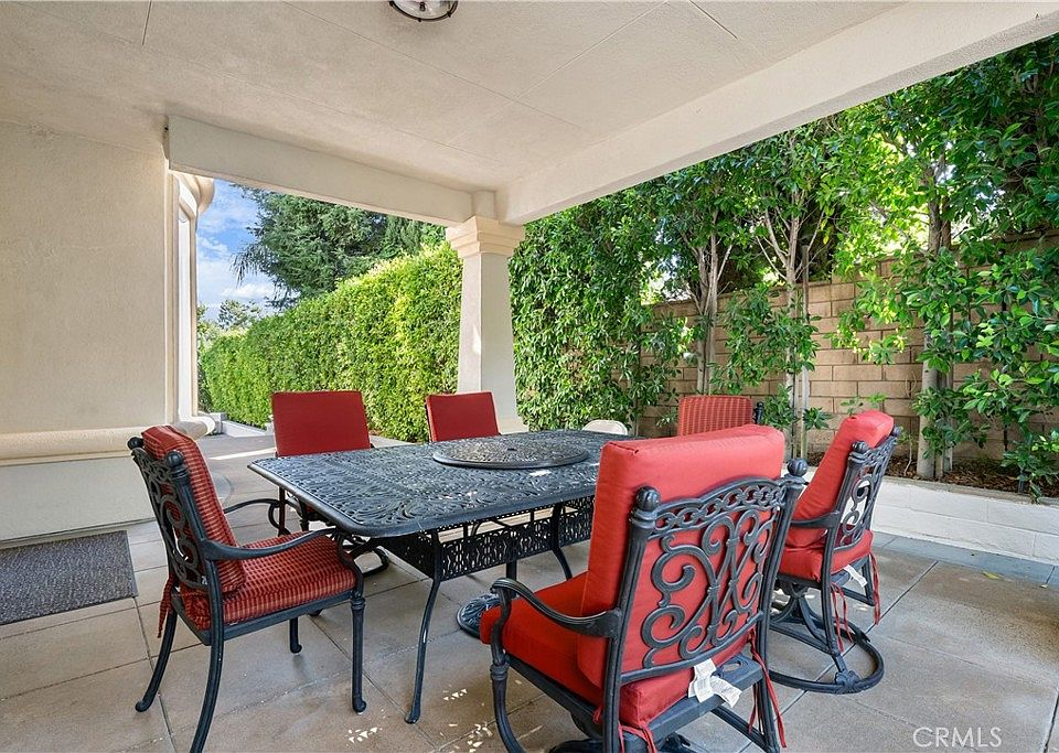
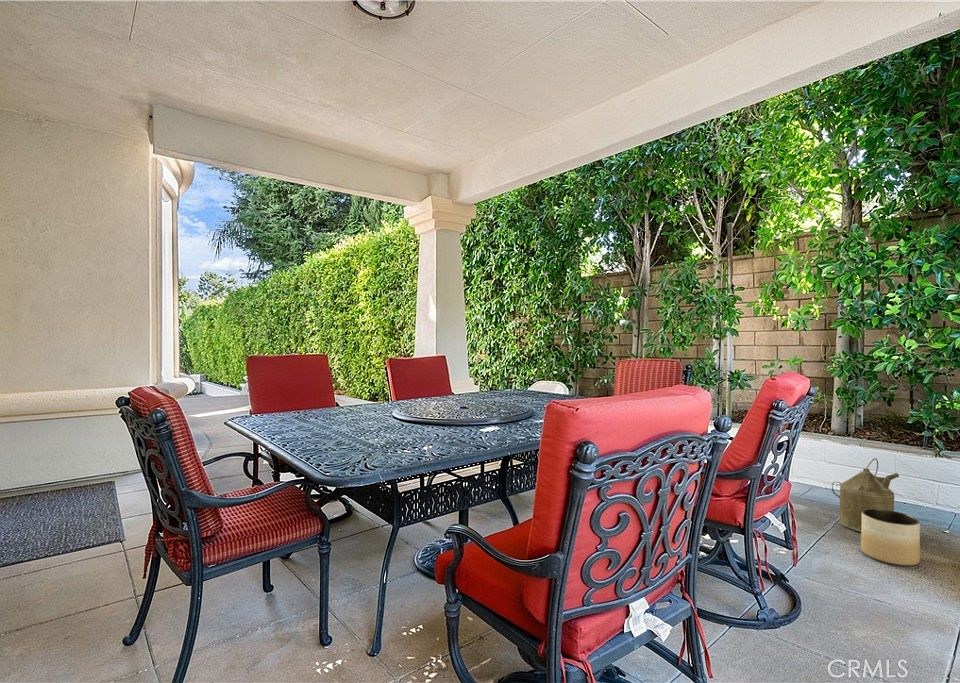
+ planter [860,509,921,567]
+ watering can [831,457,900,533]
